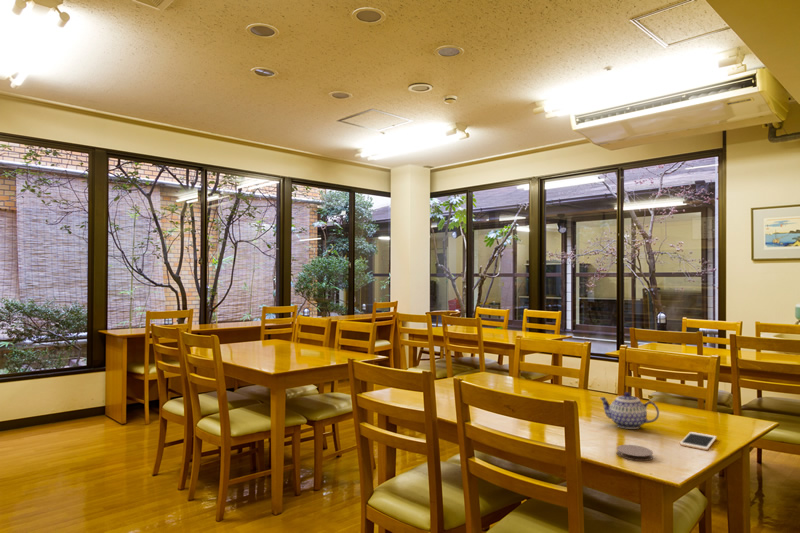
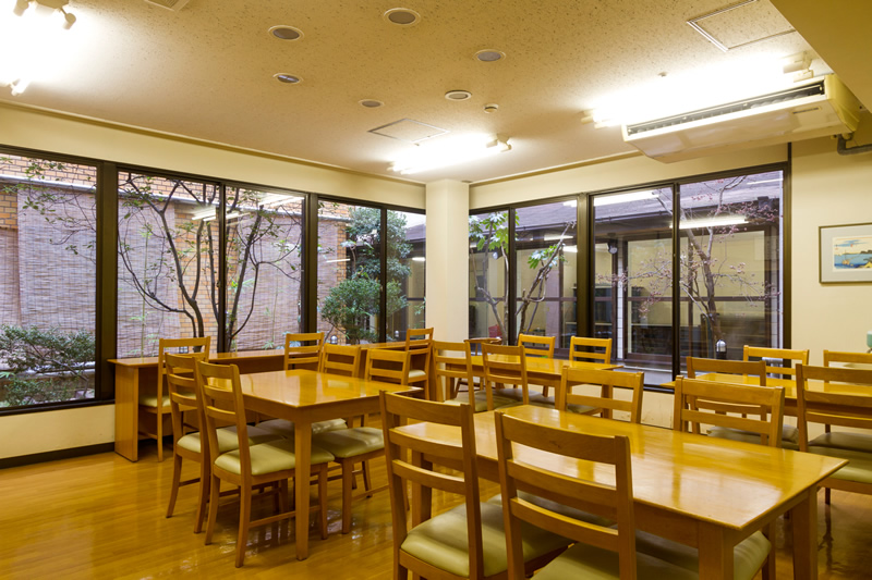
- teapot [599,391,660,430]
- cell phone [679,431,718,451]
- coaster [616,444,654,462]
